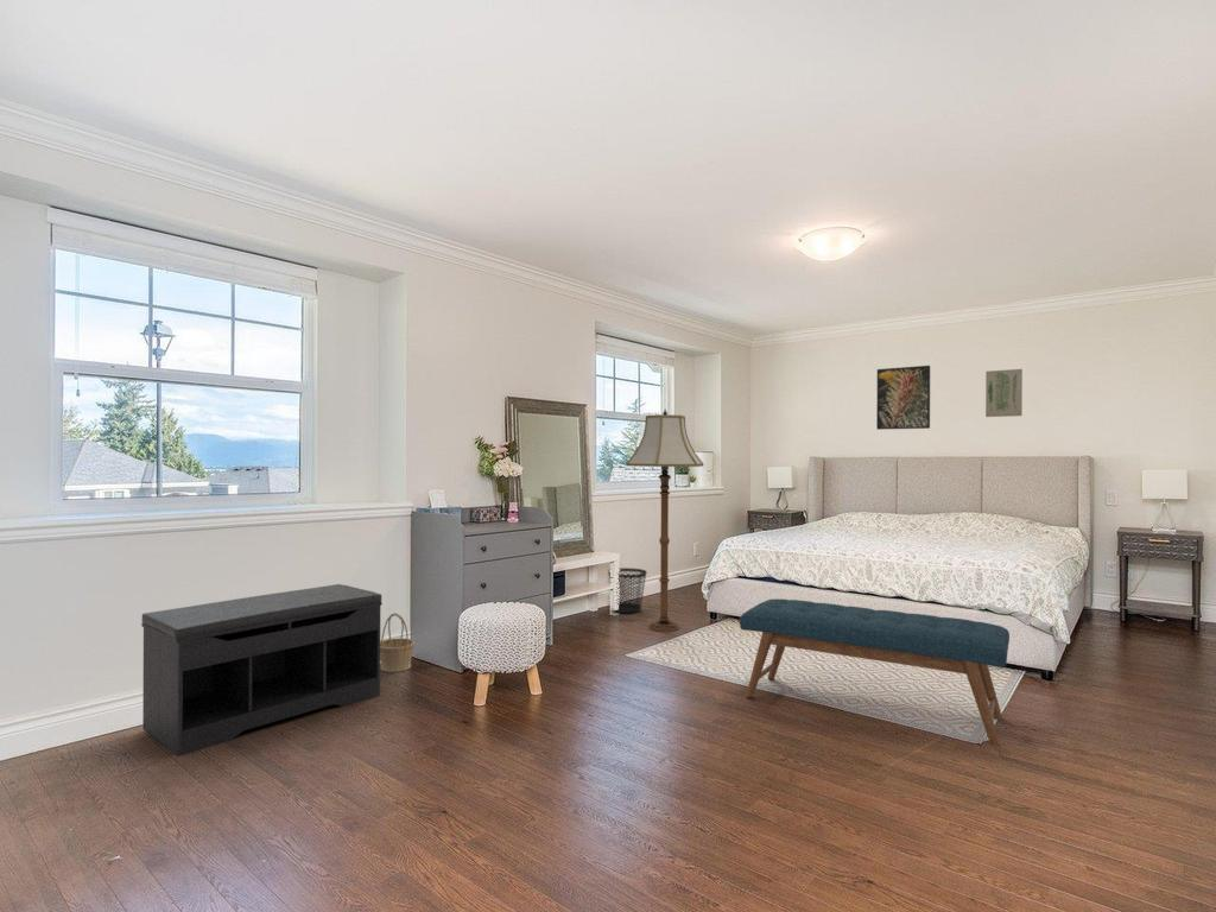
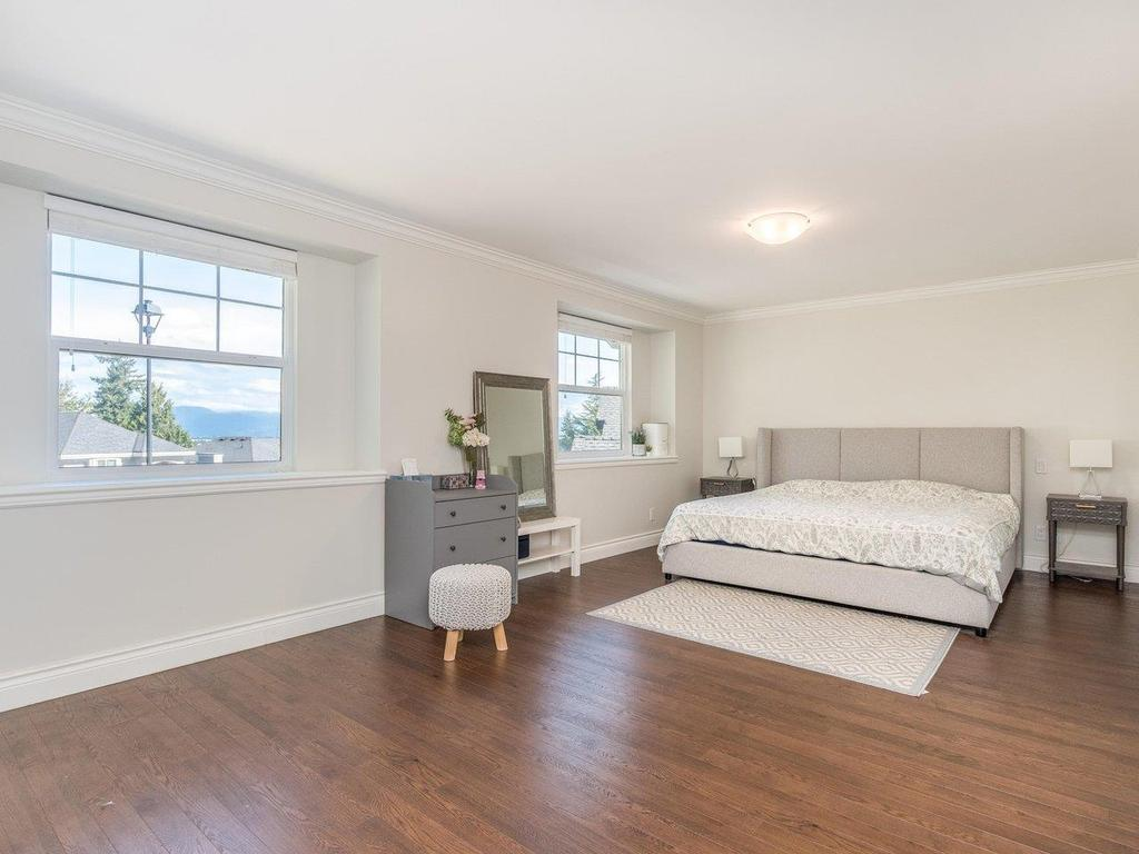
- basket [380,612,416,673]
- wastebasket [607,566,648,614]
- bench [140,583,384,756]
- bench [739,597,1011,747]
- wall art [984,368,1024,418]
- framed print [875,365,931,431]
- floor lamp [625,408,704,633]
